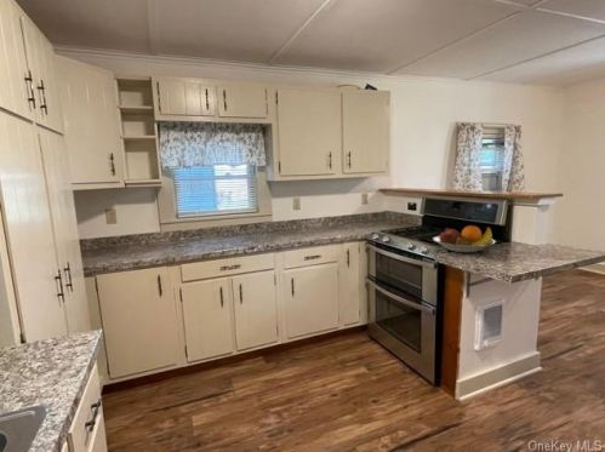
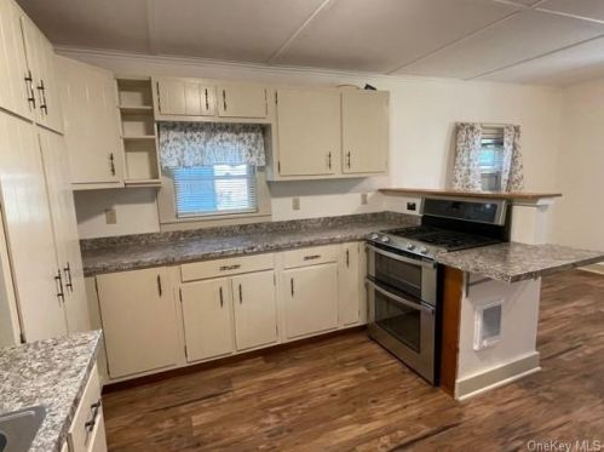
- fruit bowl [432,224,497,253]
